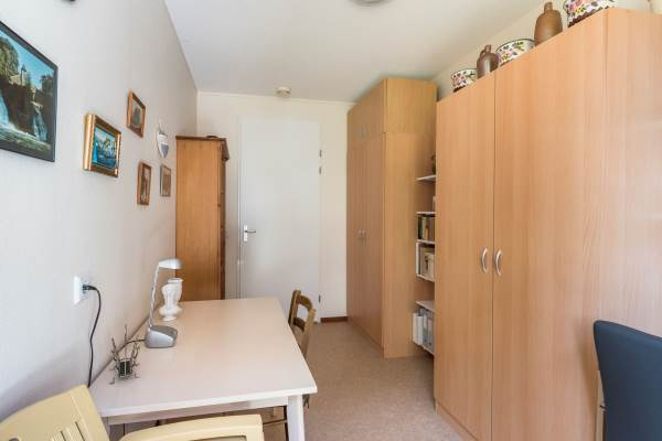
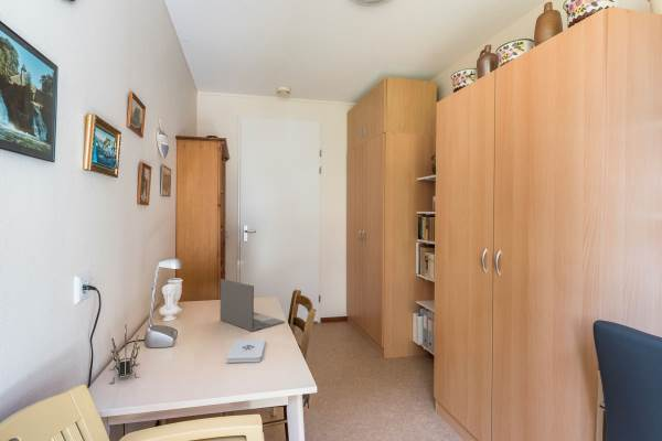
+ notepad [226,338,267,364]
+ laptop [220,278,286,332]
